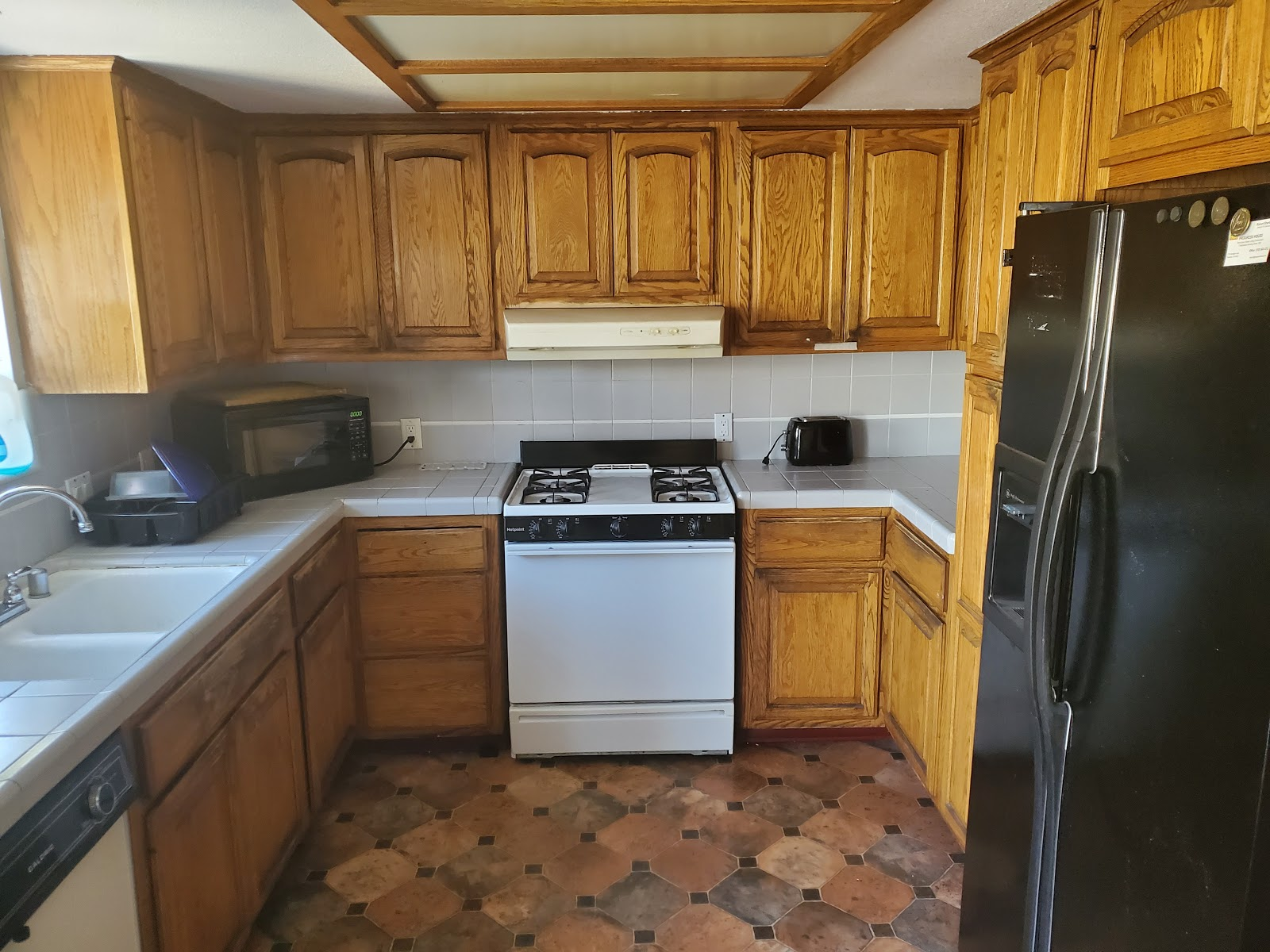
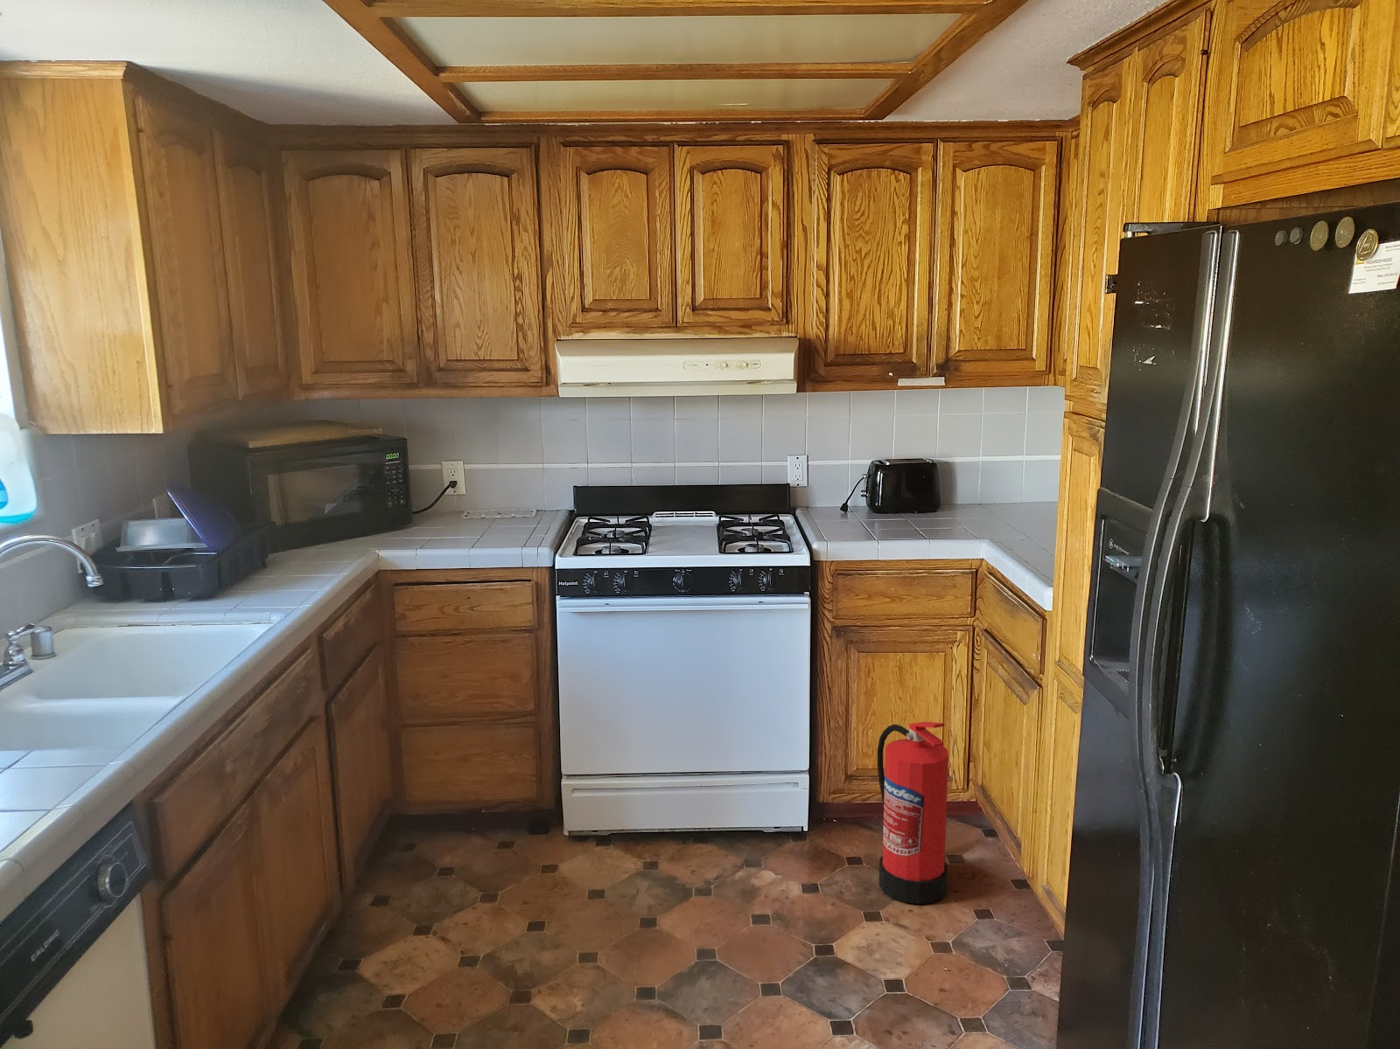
+ fire extinguisher [876,722,949,905]
